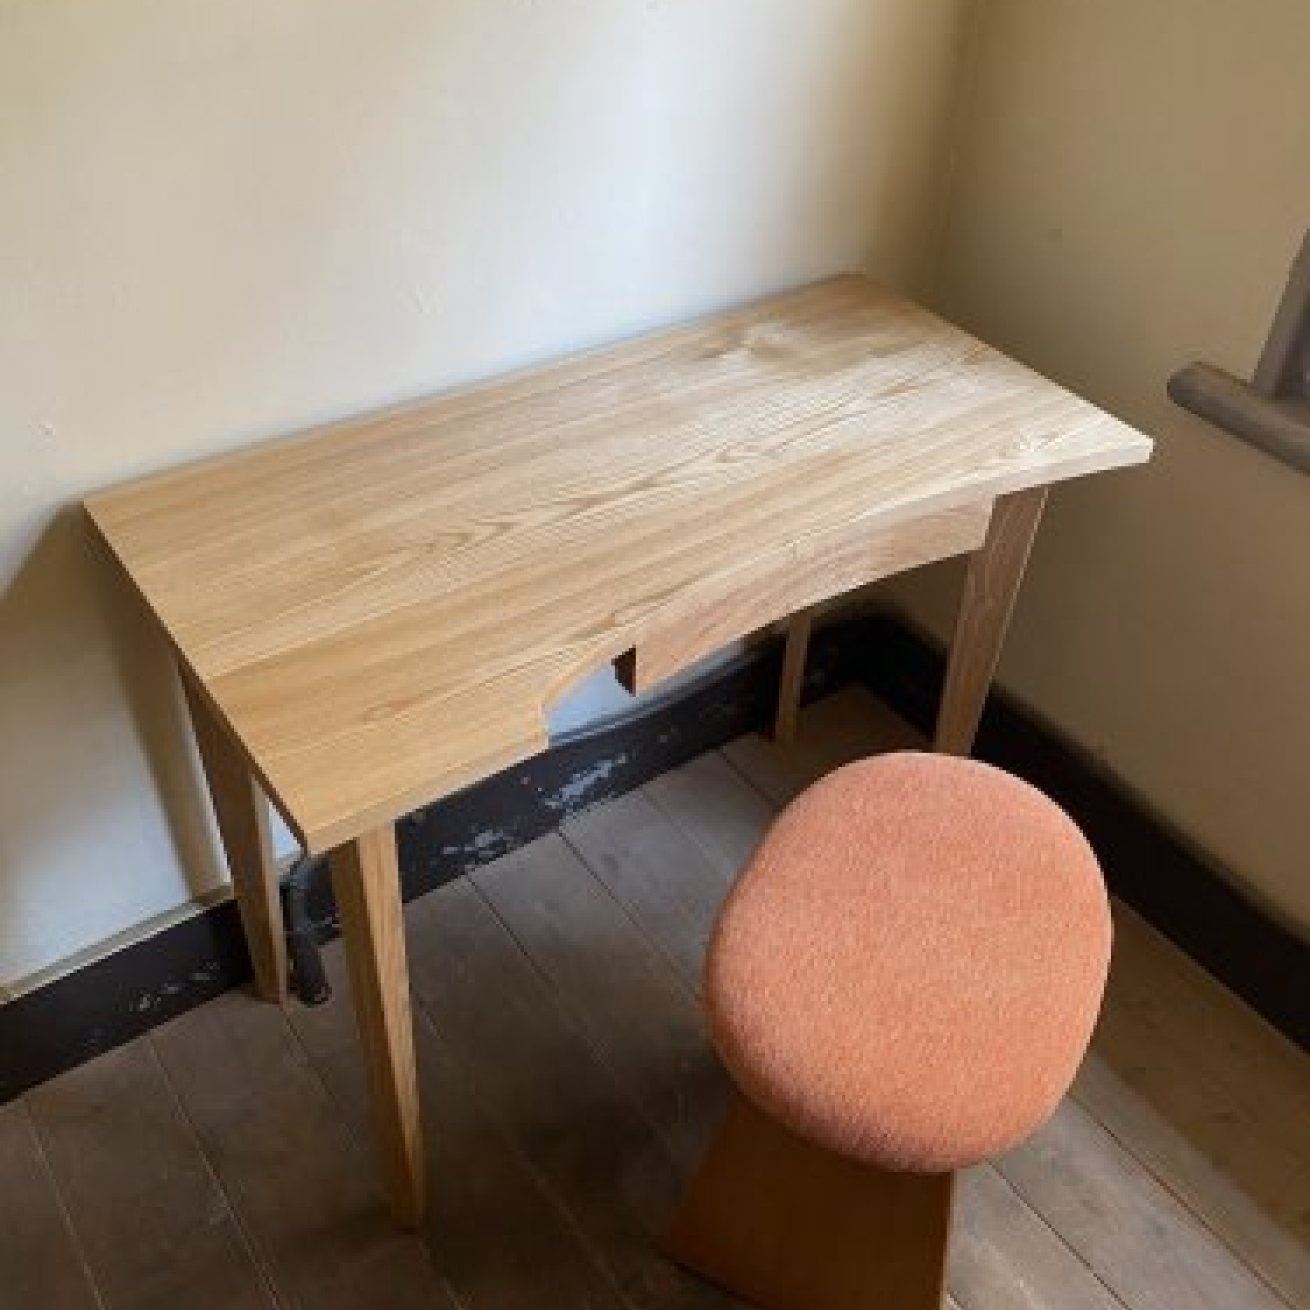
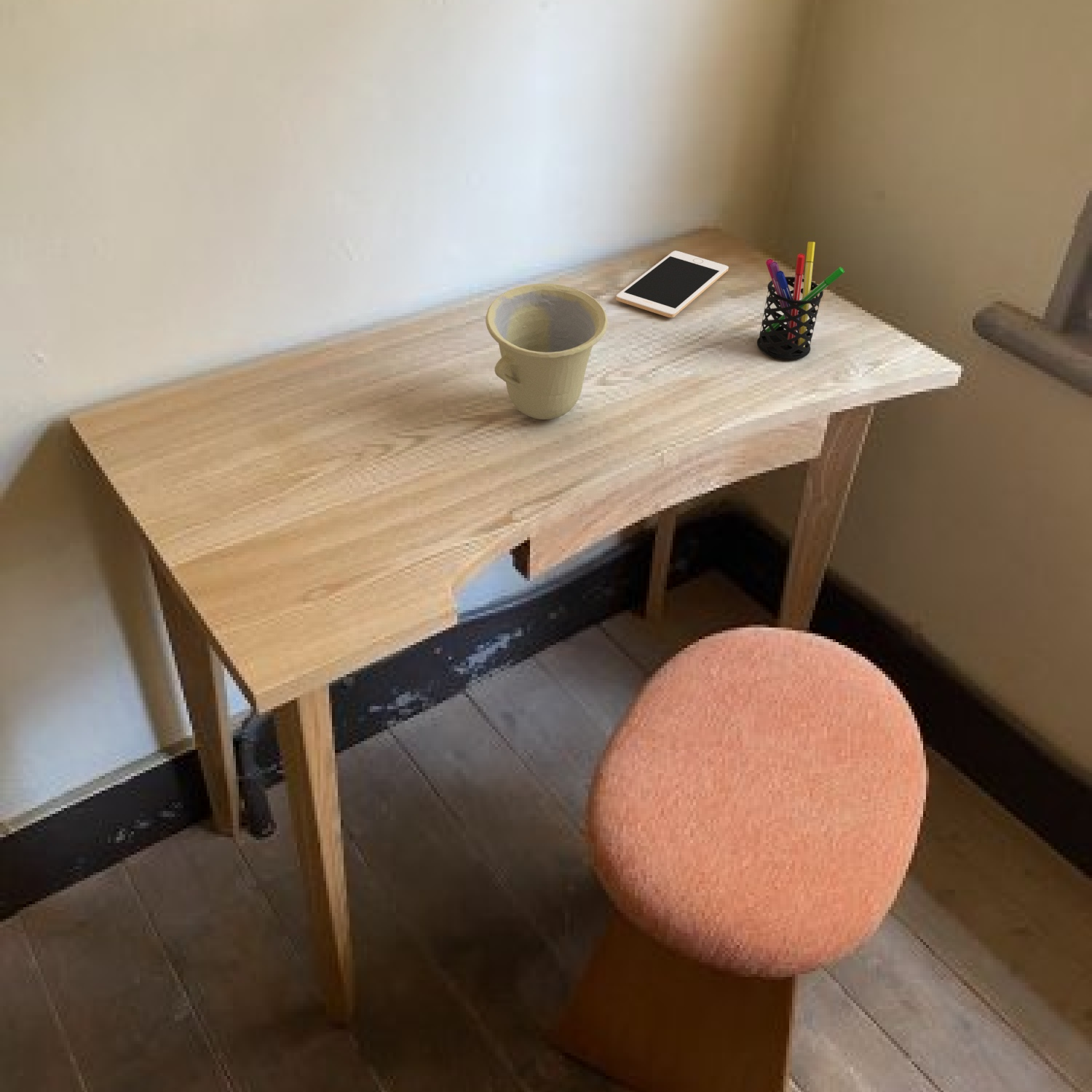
+ cell phone [615,250,729,318]
+ pen holder [756,241,845,360]
+ cup [485,283,609,420]
